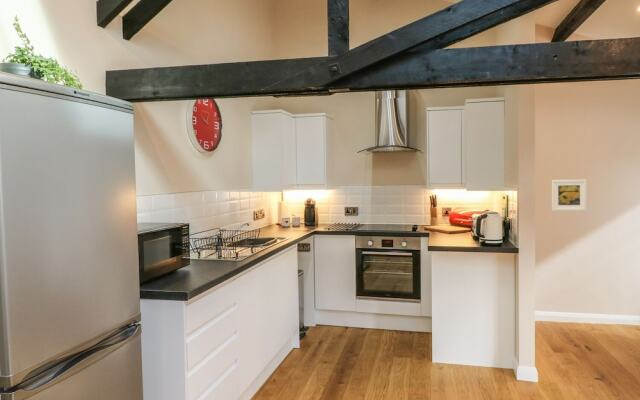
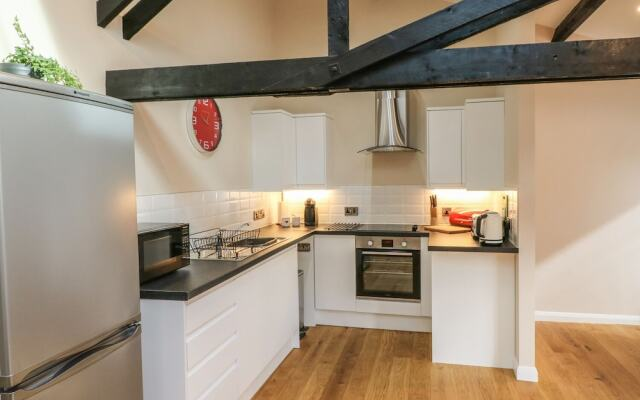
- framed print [551,179,587,212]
